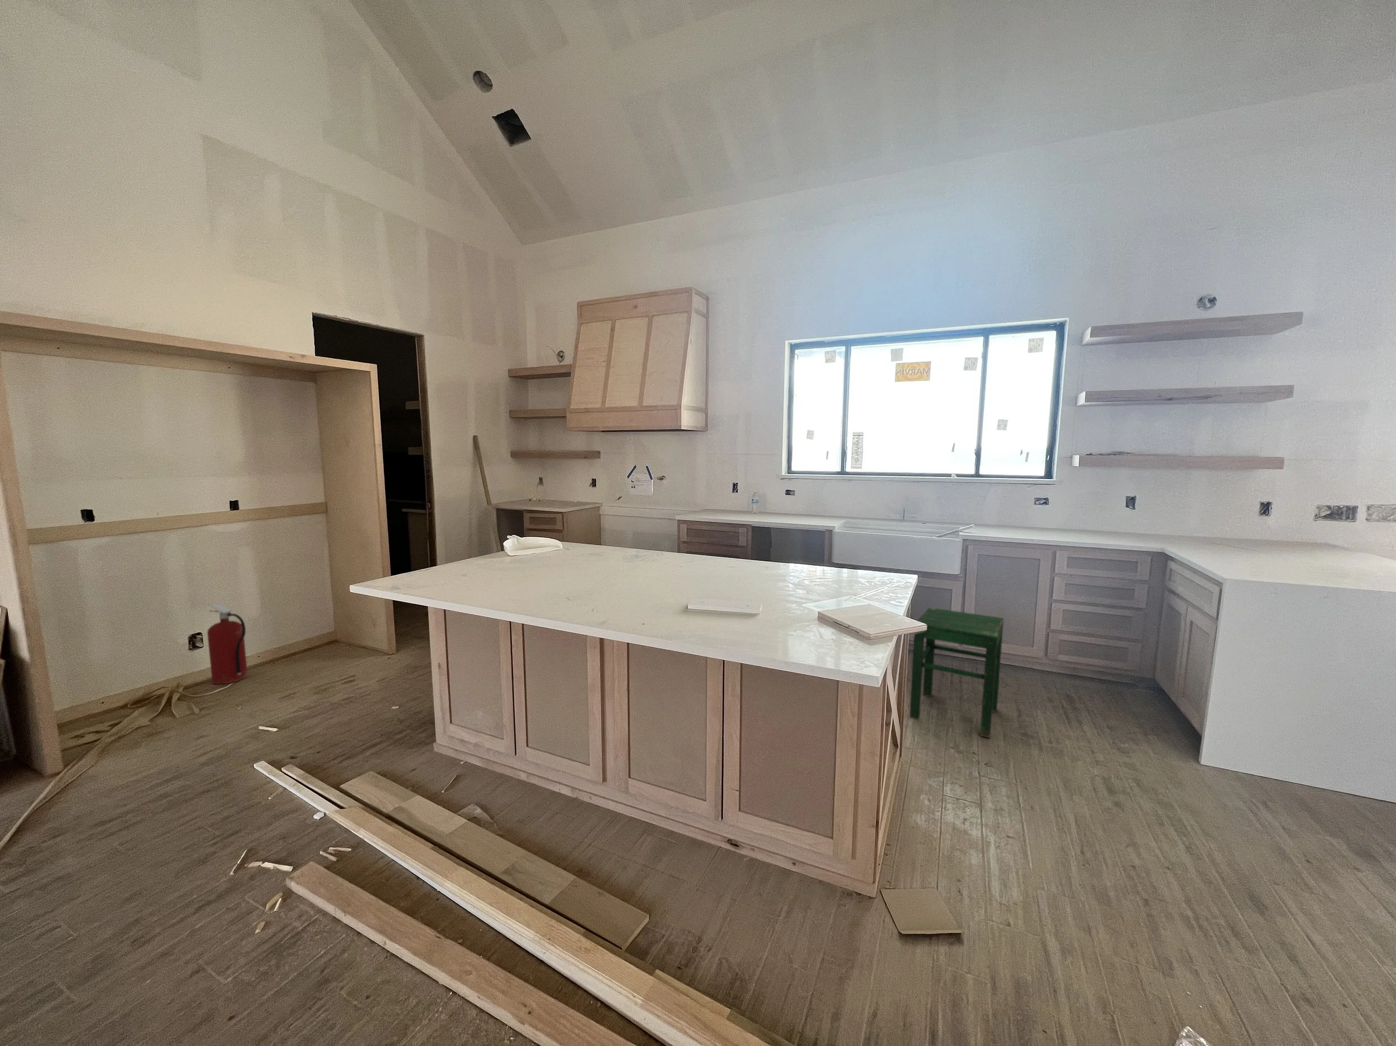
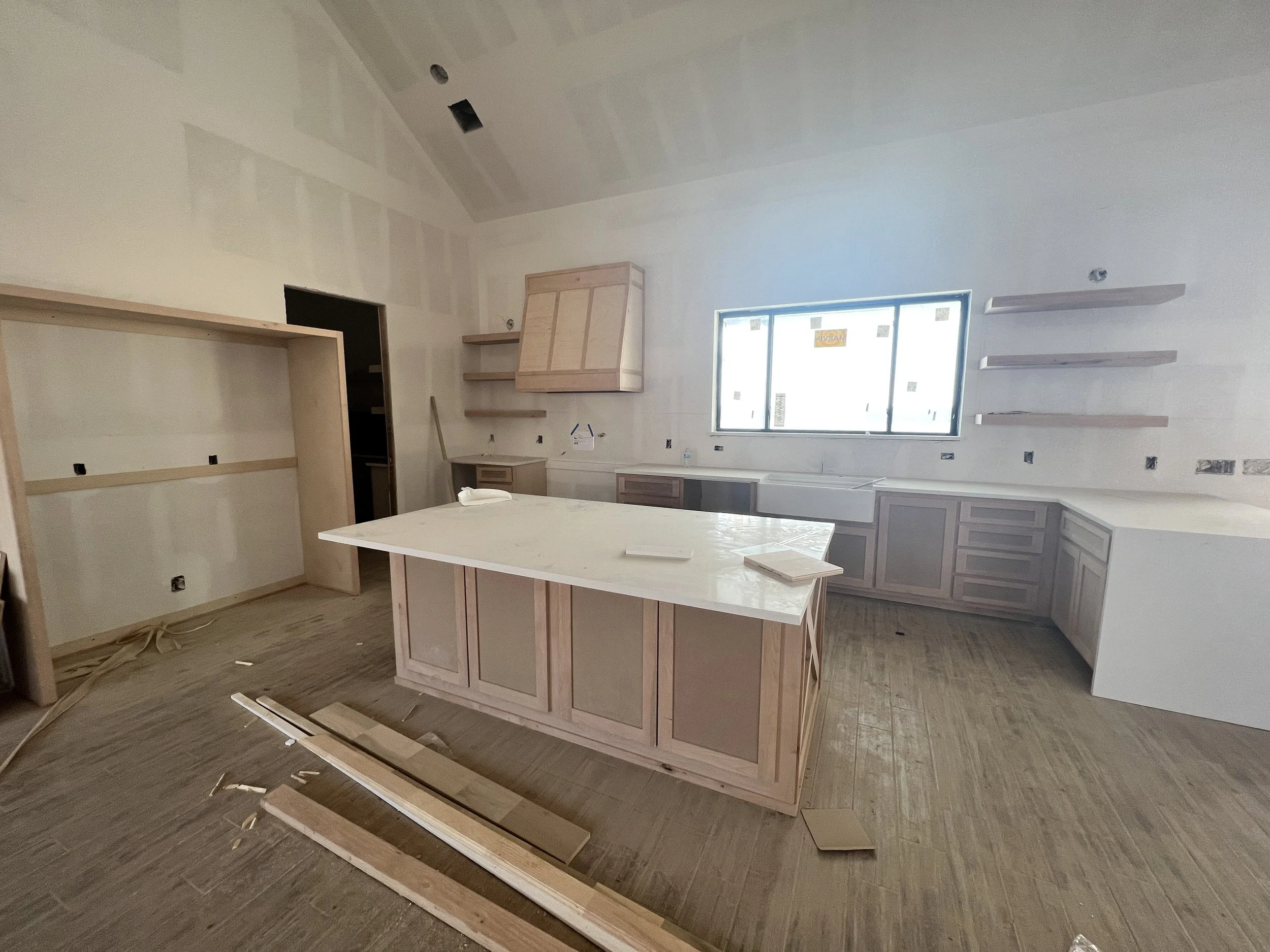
- stool [909,607,1005,738]
- fire extinguisher [207,602,248,685]
